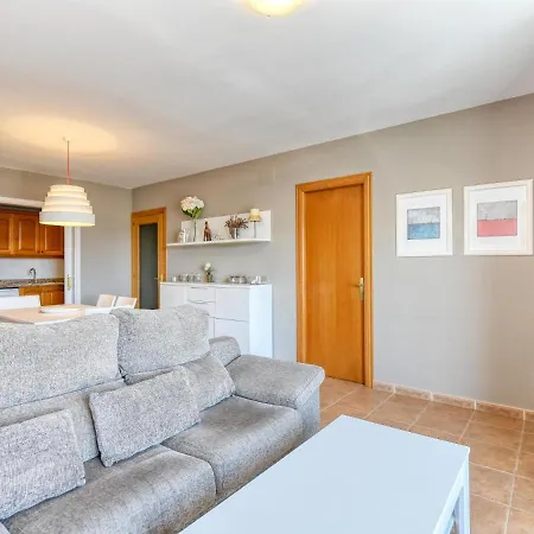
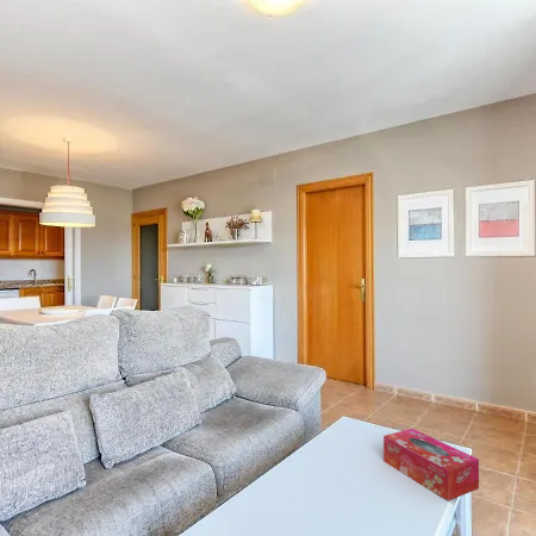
+ tissue box [382,428,480,503]
